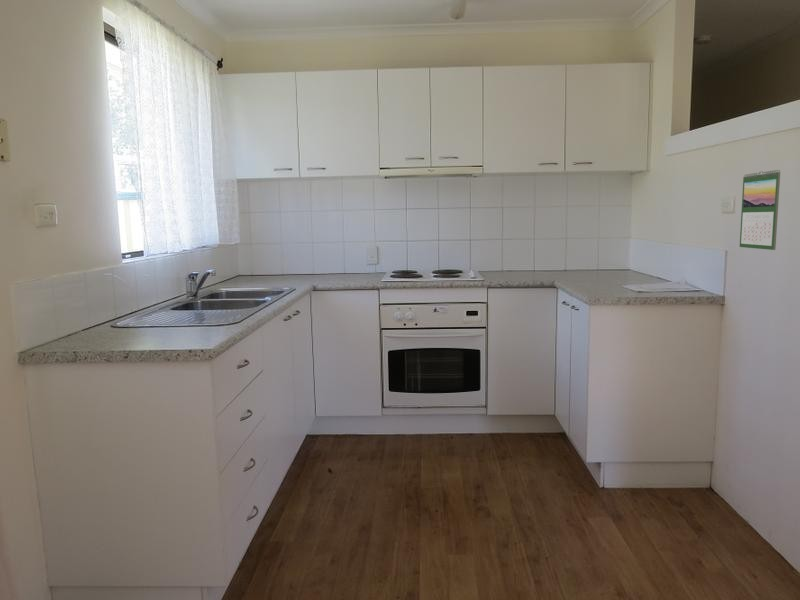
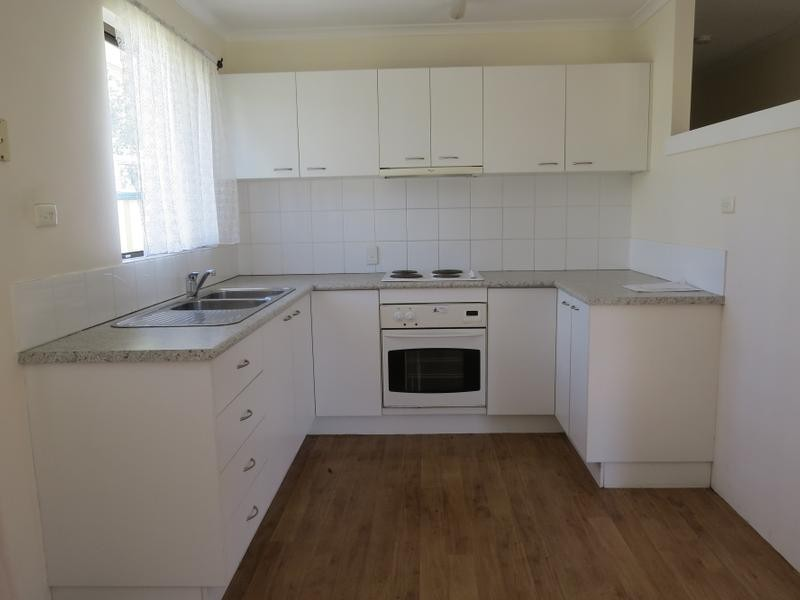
- calendar [739,169,781,251]
